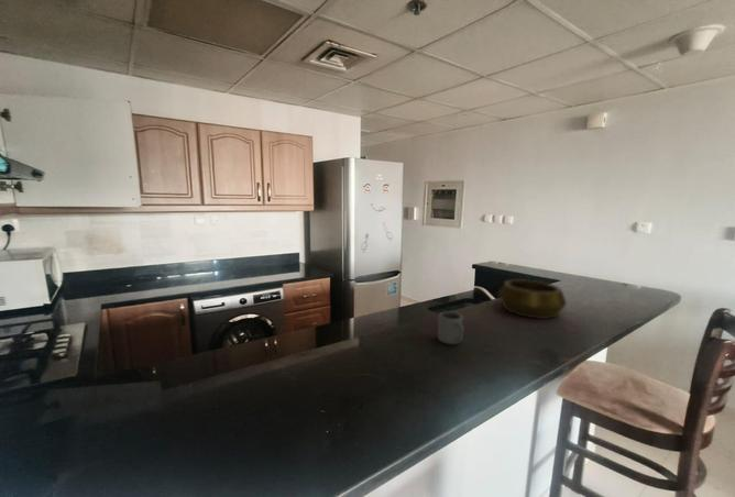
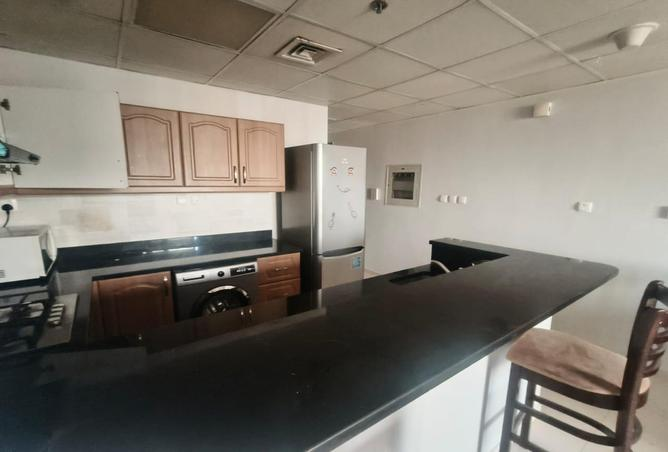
- decorative bowl [497,278,568,320]
- cup [437,310,465,345]
